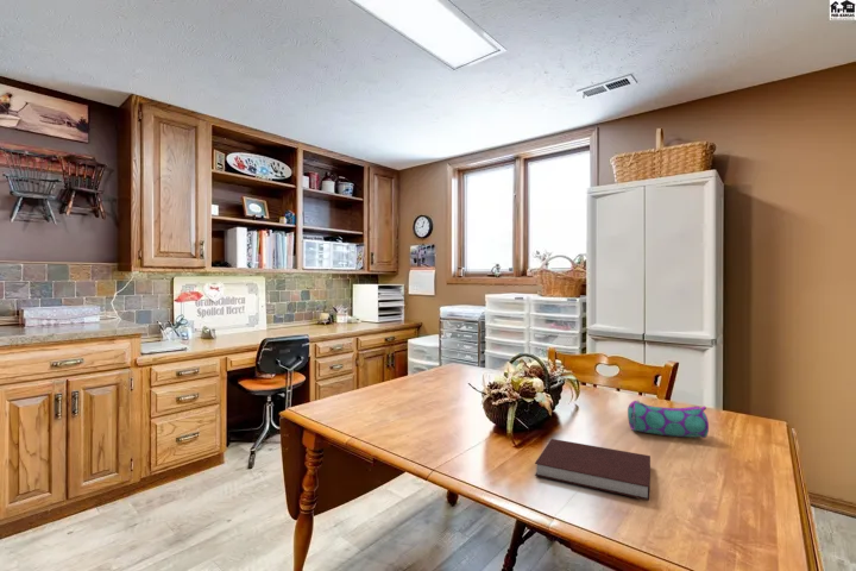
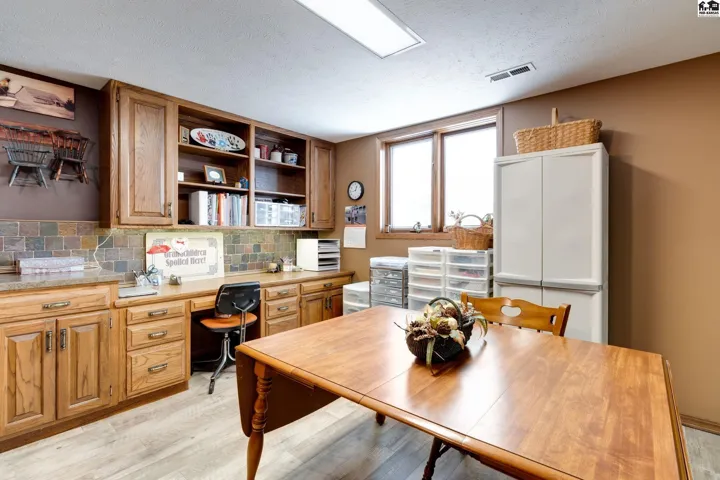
- notebook [534,438,652,502]
- pencil case [627,400,710,439]
